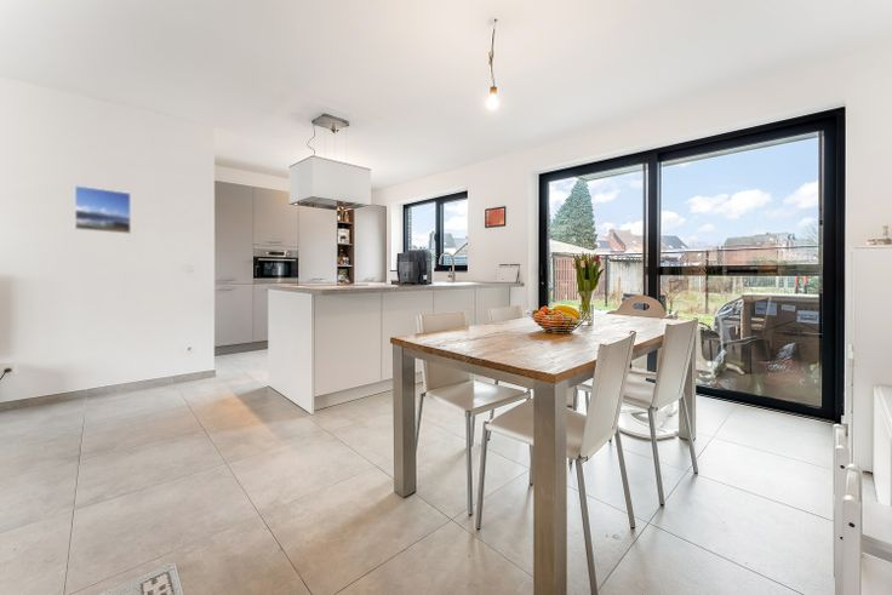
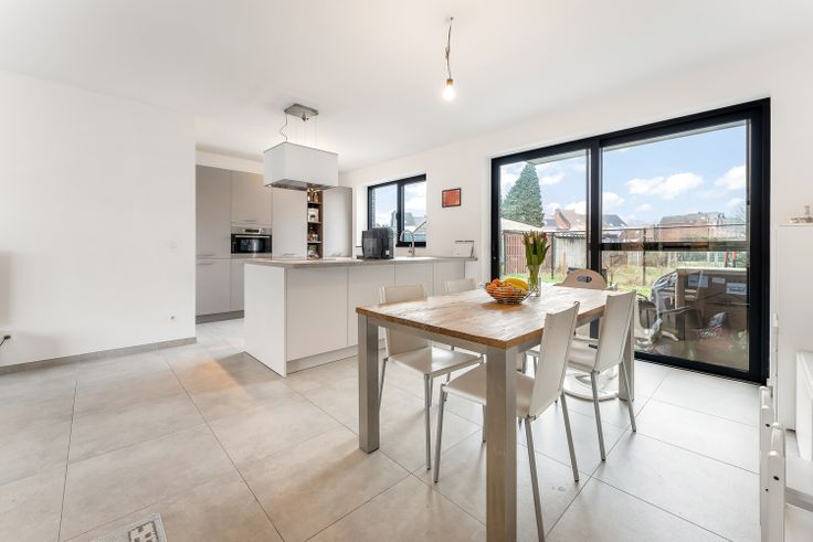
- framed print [74,184,132,235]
